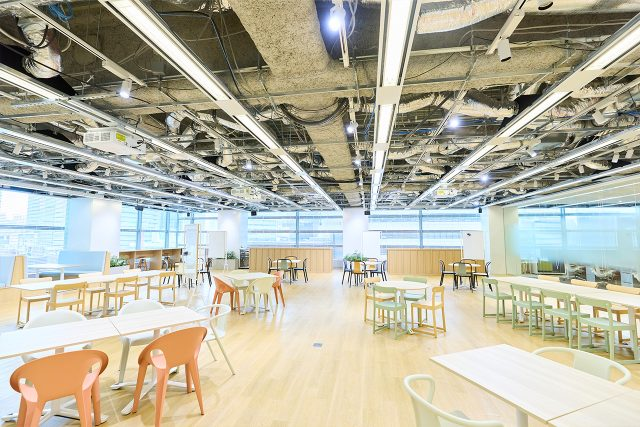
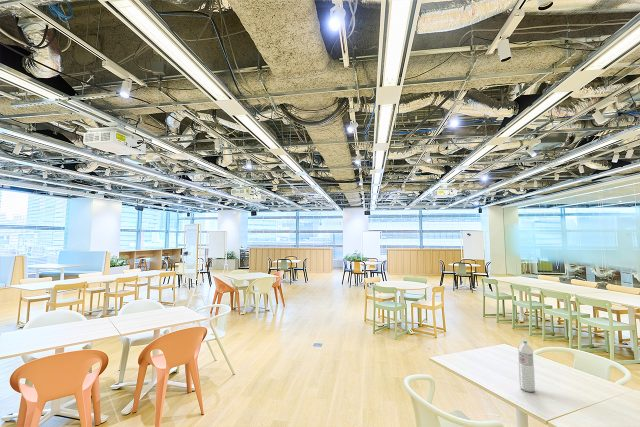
+ water bottle [517,340,536,393]
